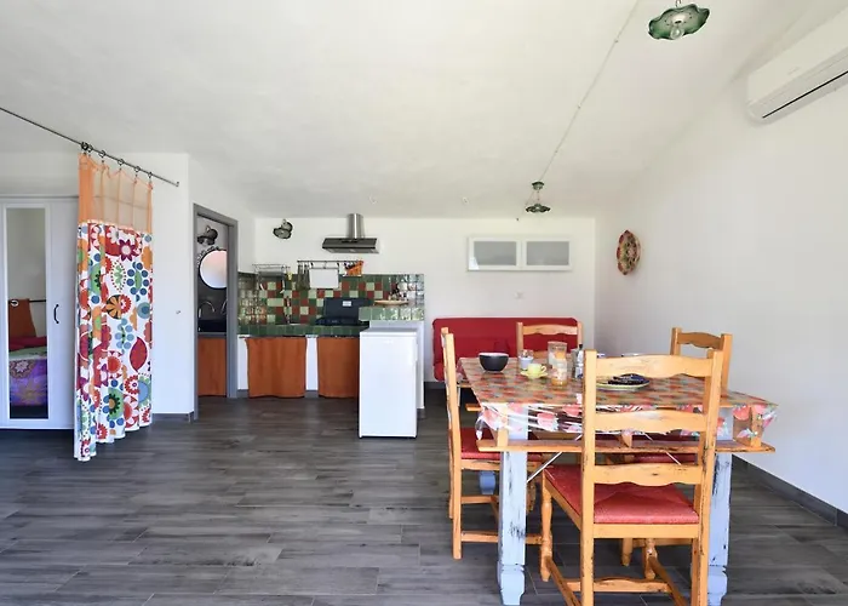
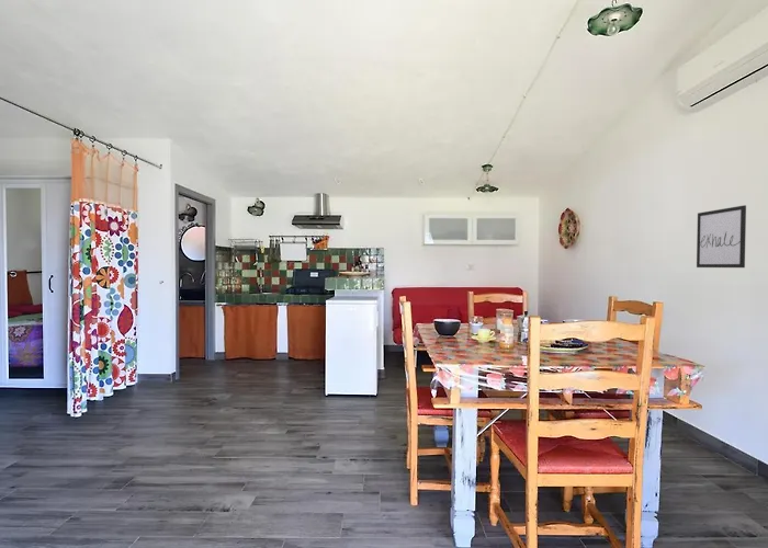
+ wall art [696,204,747,269]
